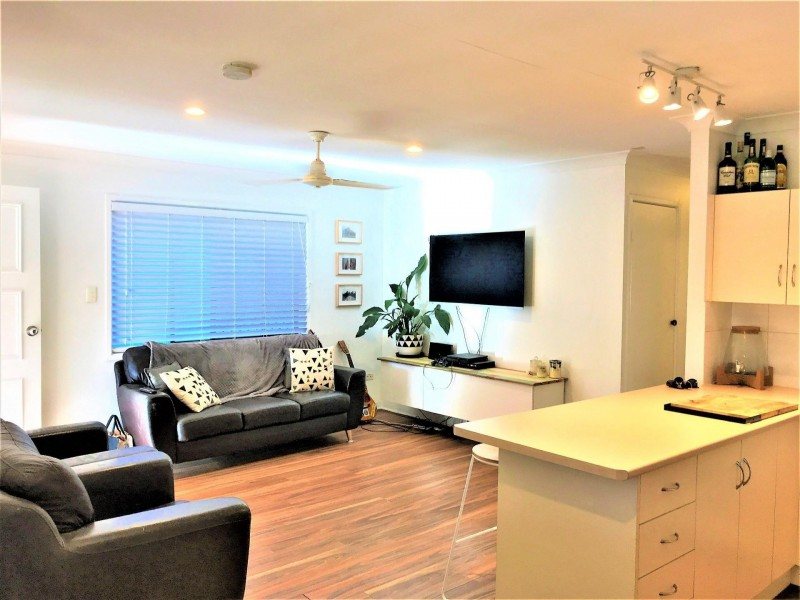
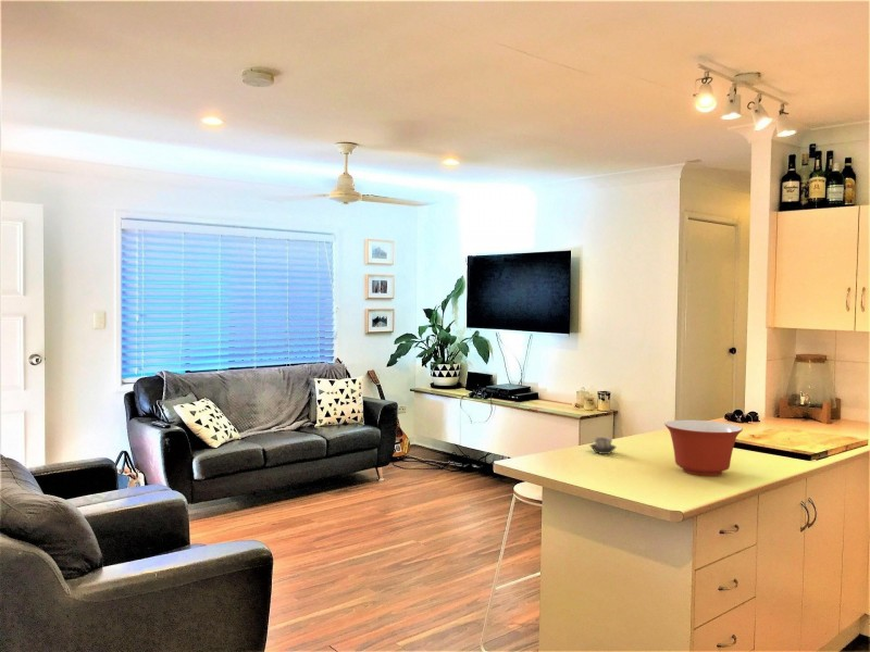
+ mixing bowl [663,419,744,477]
+ cup [588,436,618,455]
